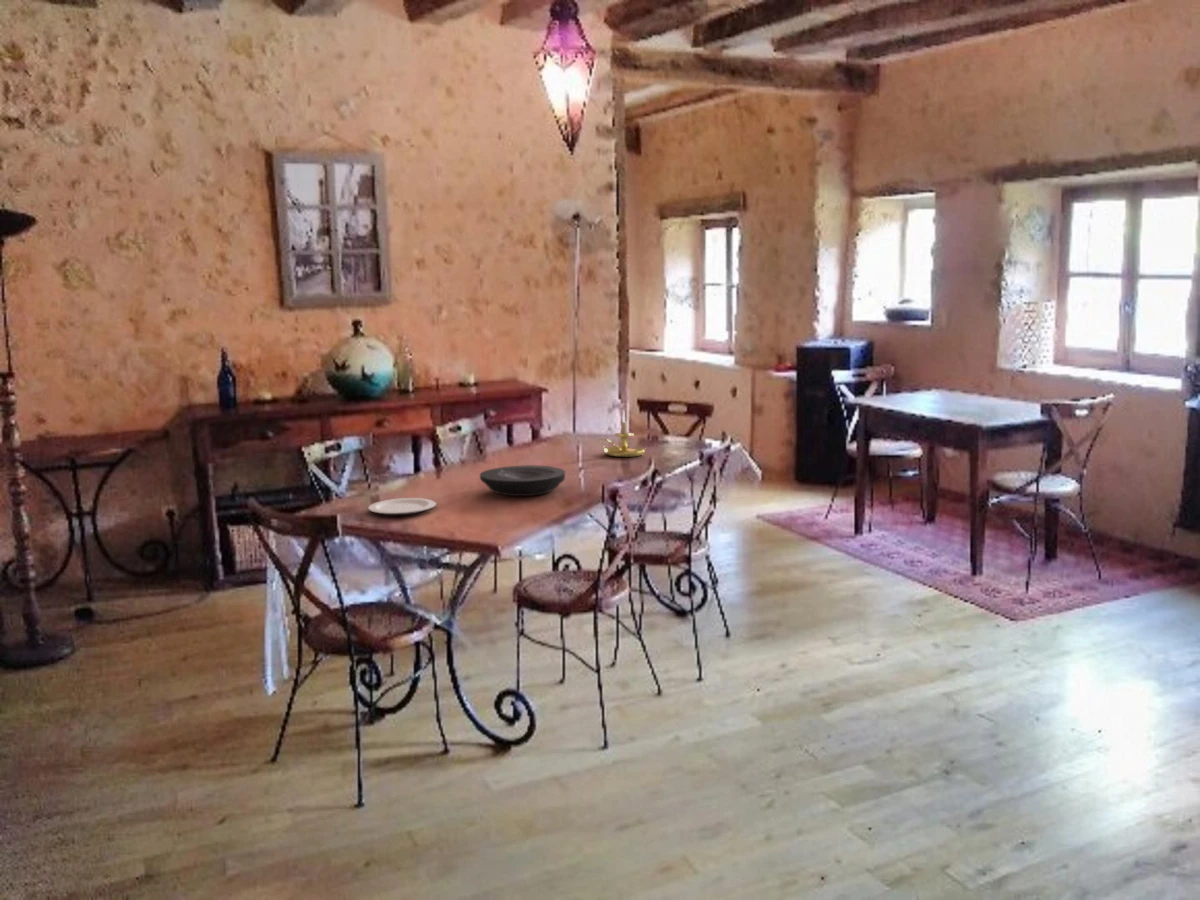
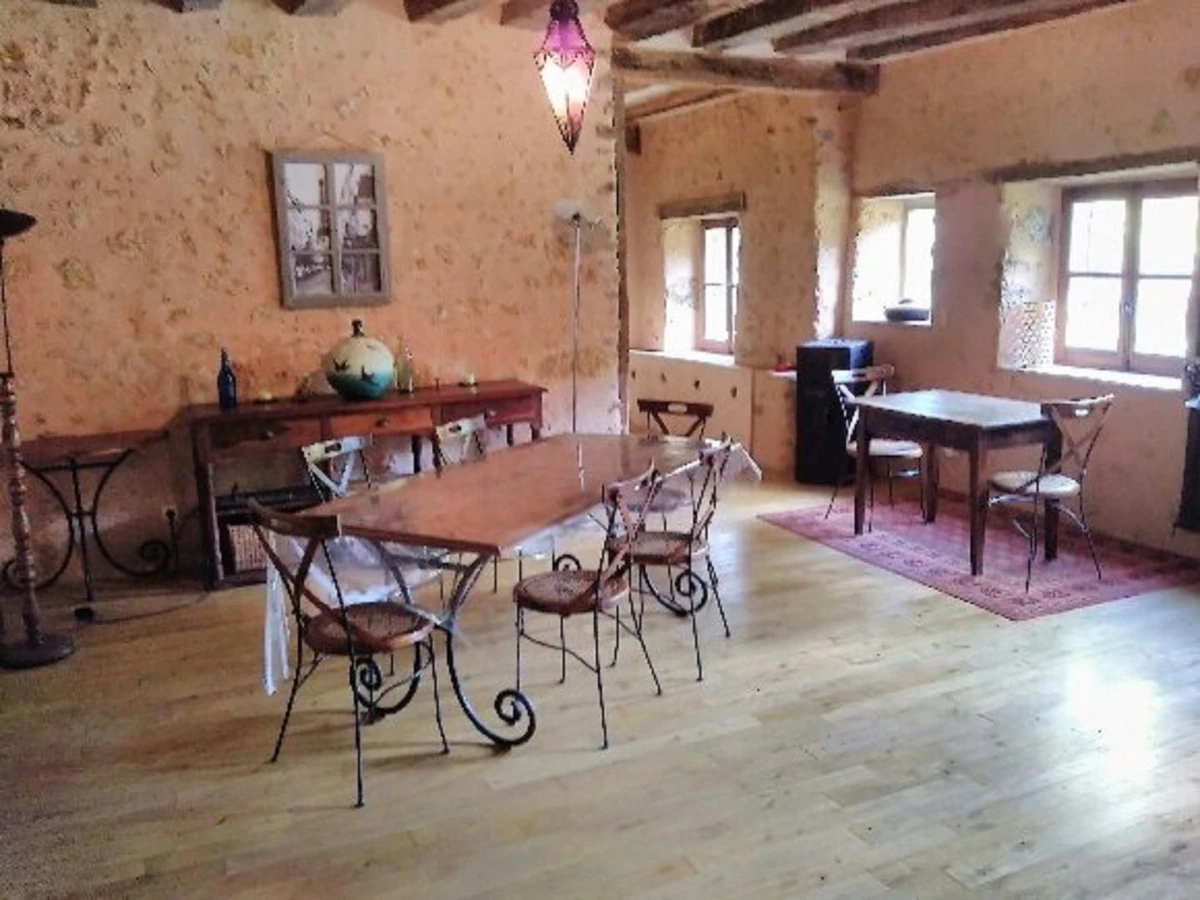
- plate [367,497,437,516]
- candle holder [600,409,647,458]
- plate [479,464,566,497]
